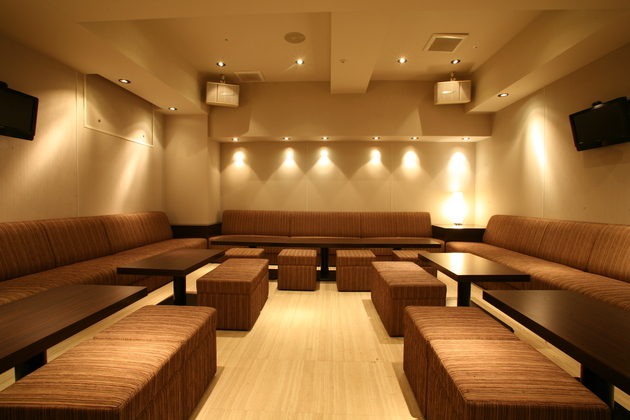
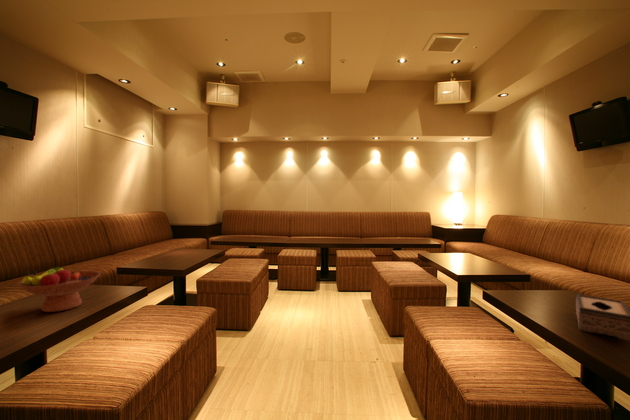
+ tissue box [575,293,630,342]
+ fruit bowl [17,266,102,313]
